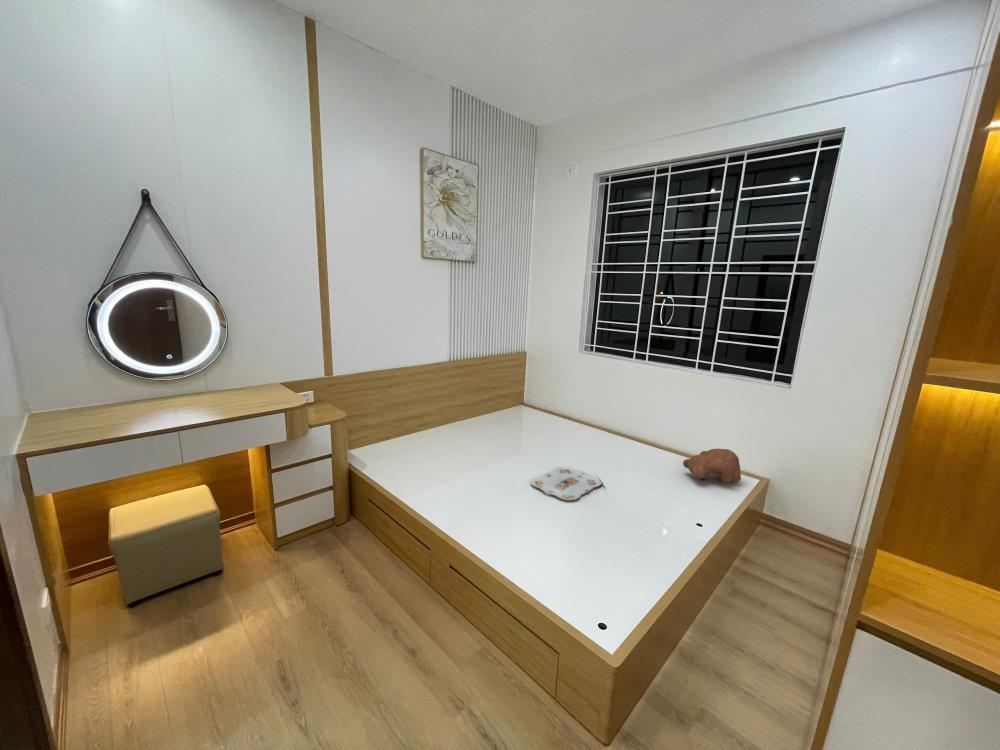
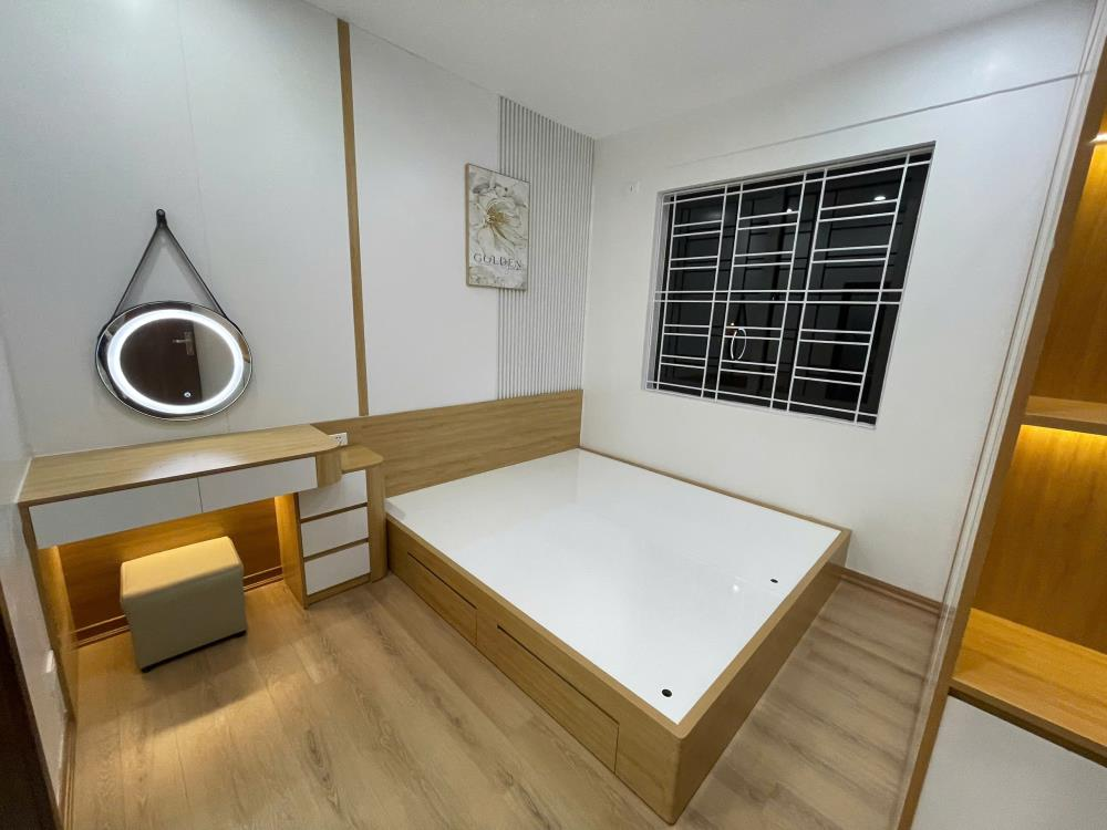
- teddy bear [682,448,742,484]
- serving tray [530,466,603,501]
